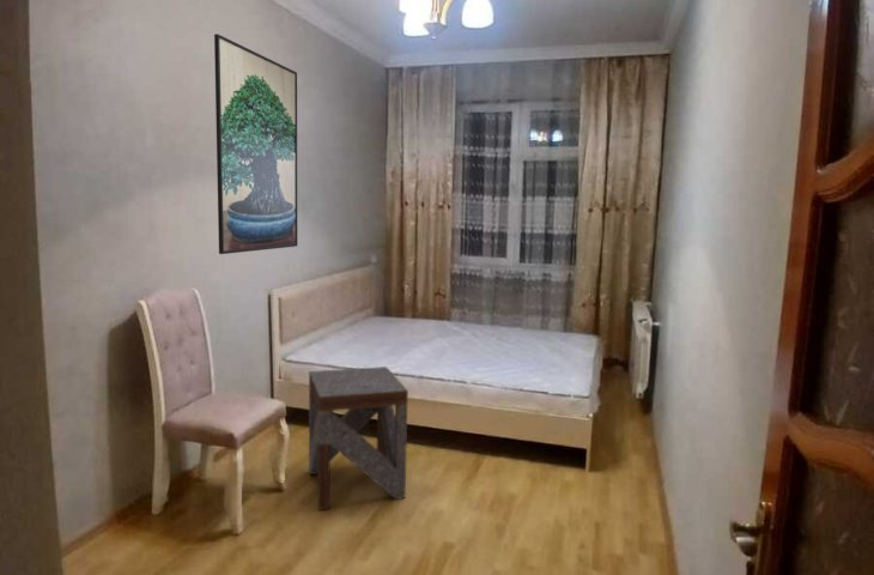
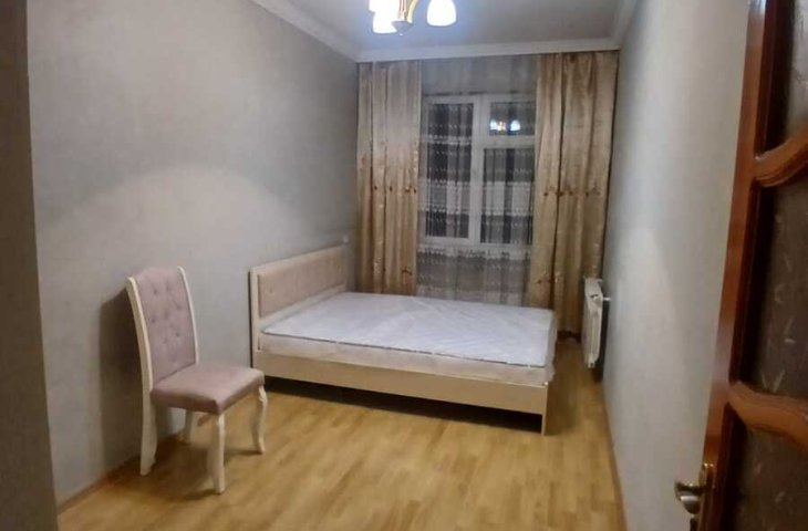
- side table [308,365,409,512]
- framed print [213,32,298,255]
